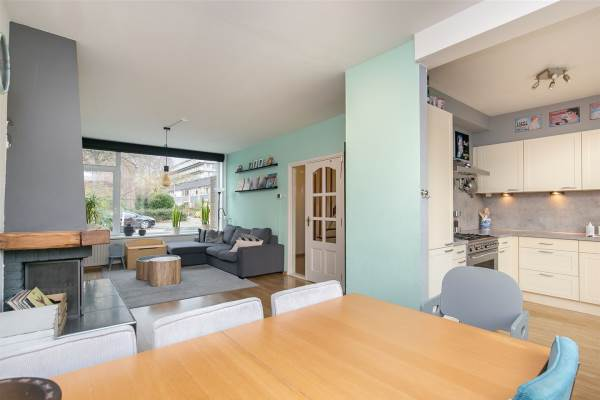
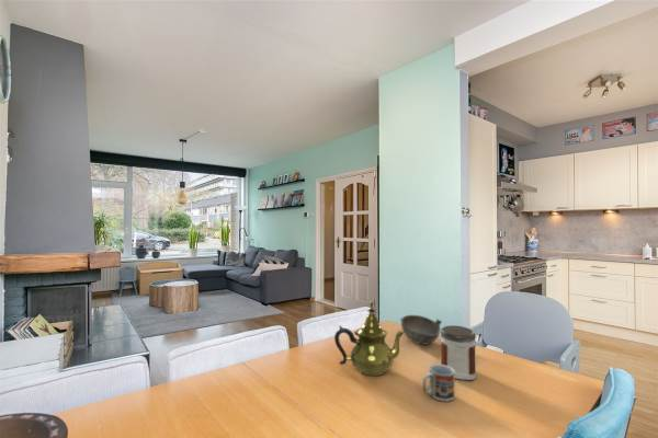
+ teapot [333,301,405,377]
+ jar [440,324,477,381]
+ bowl [399,314,443,345]
+ cup [421,364,455,403]
